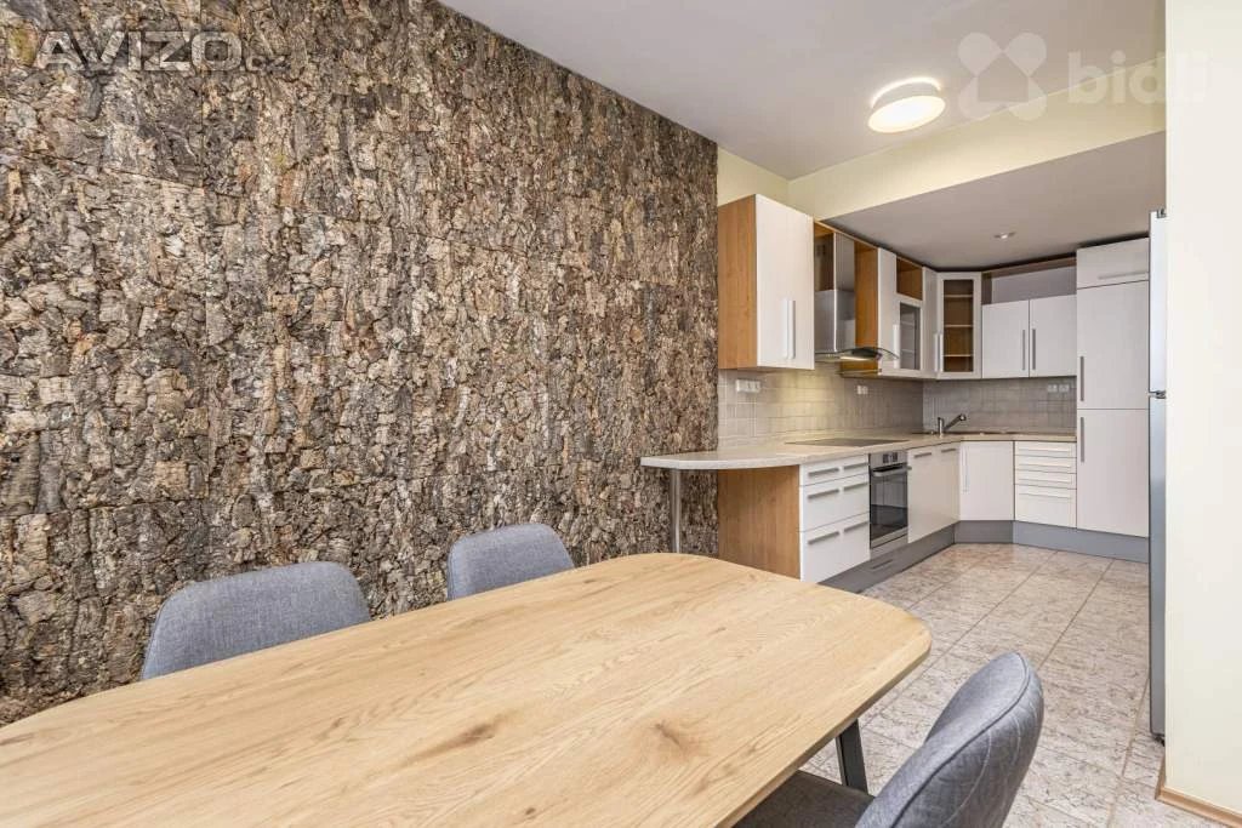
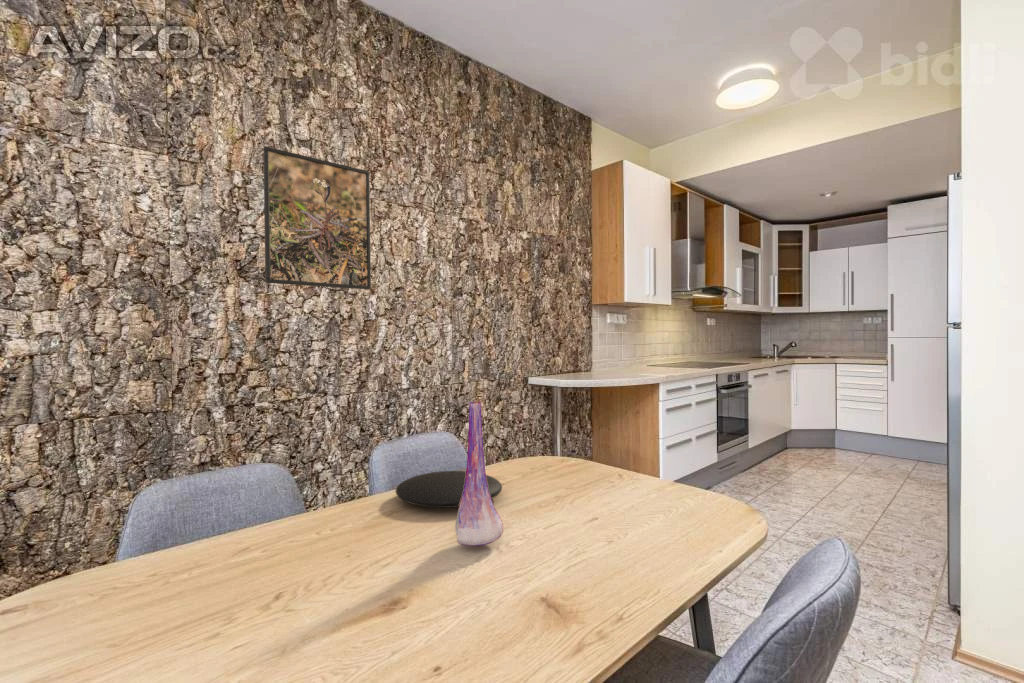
+ plate [395,470,503,509]
+ vase [454,400,506,547]
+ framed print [262,145,372,290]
